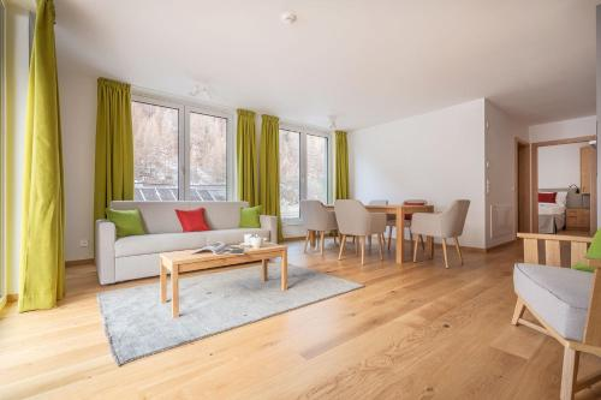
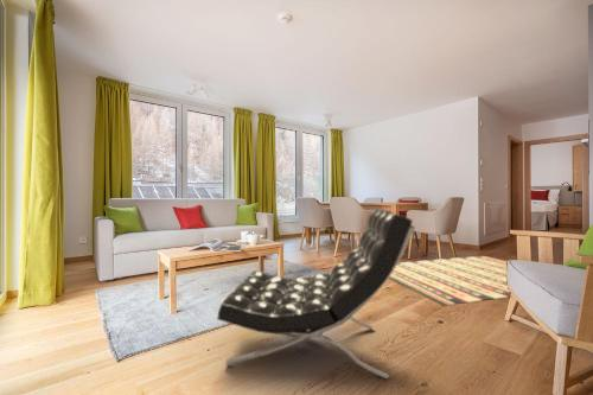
+ lounge chair [216,206,416,380]
+ rug [388,255,511,307]
